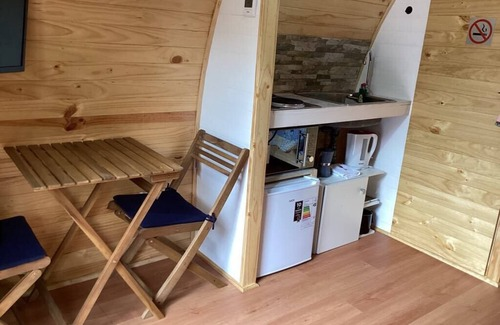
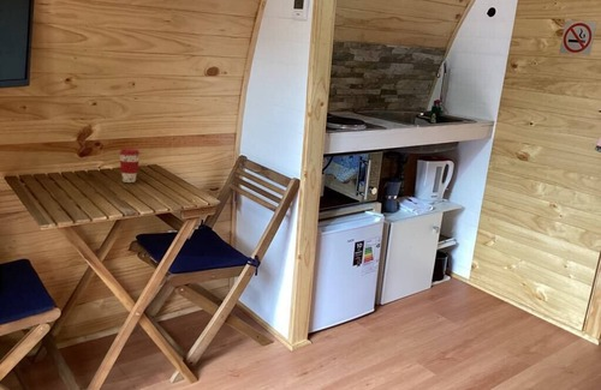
+ coffee cup [118,148,141,184]
